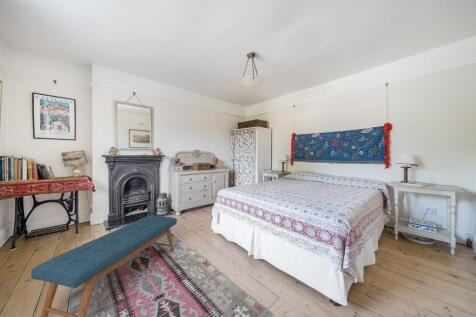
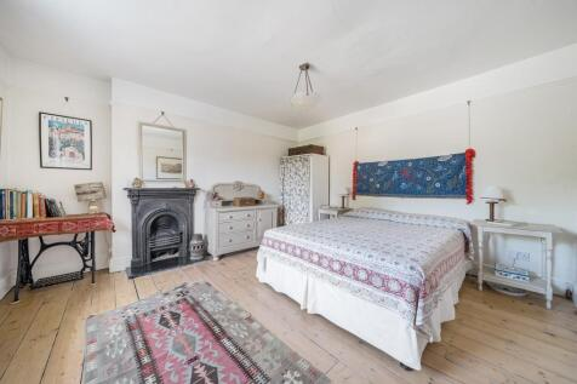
- bench [30,215,178,317]
